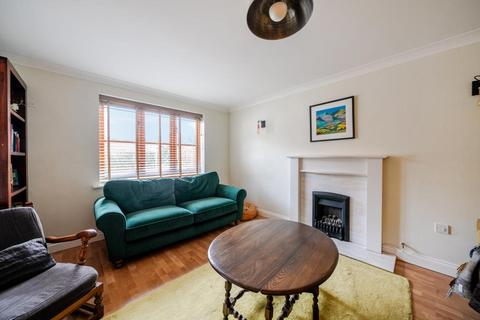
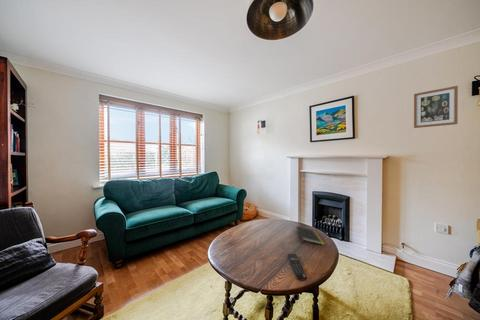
+ remote control [287,253,308,282]
+ notepad [295,225,326,246]
+ wall art [413,85,459,129]
